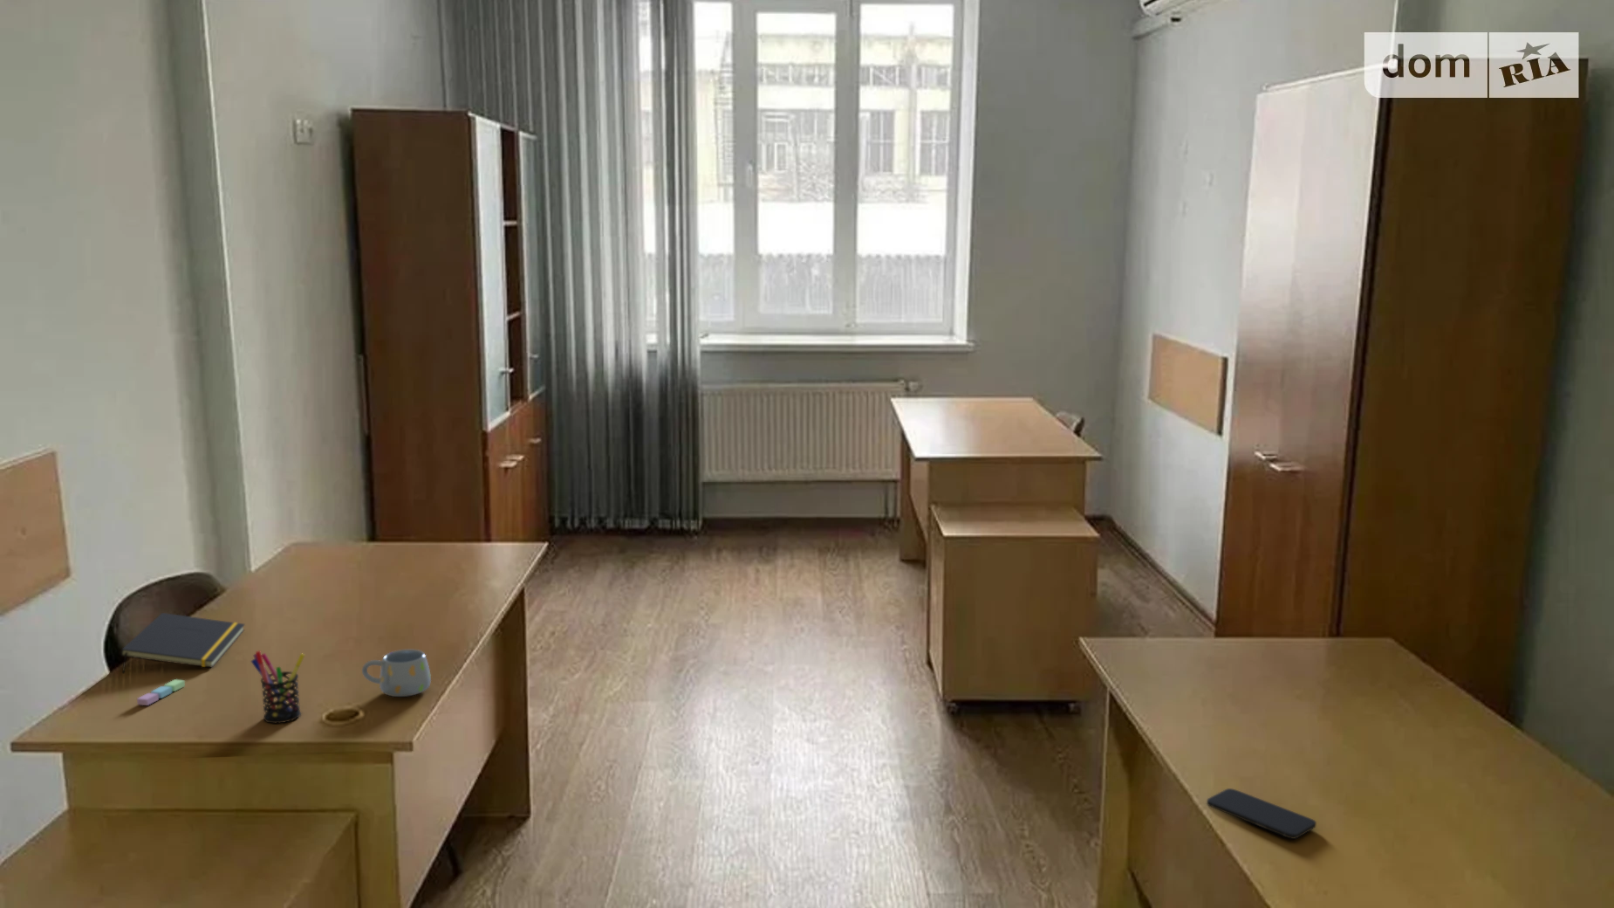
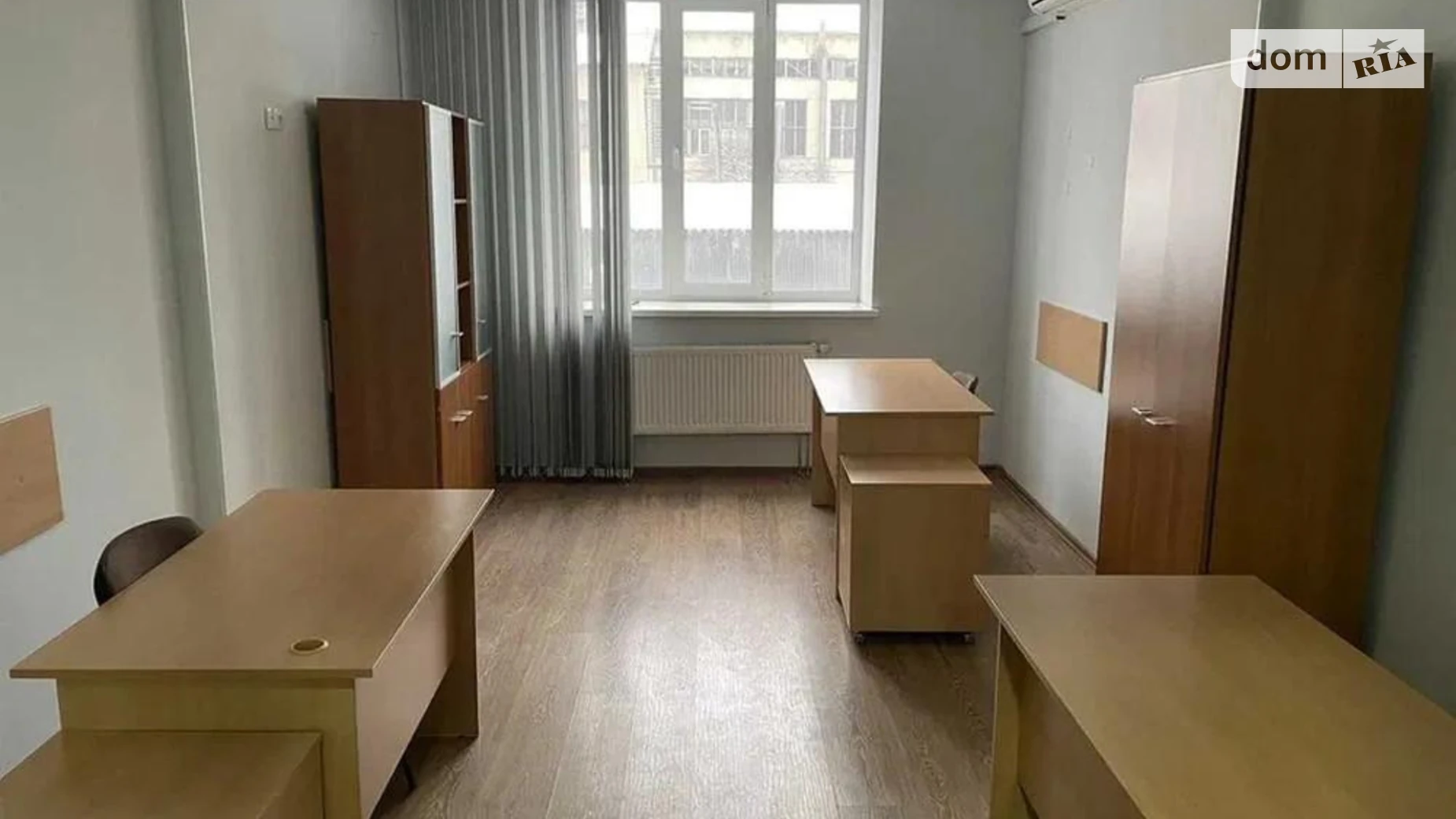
- notepad [120,612,246,674]
- pen holder [249,650,305,724]
- sticky notes [136,679,186,706]
- mug [361,649,432,697]
- smartphone [1206,787,1317,840]
